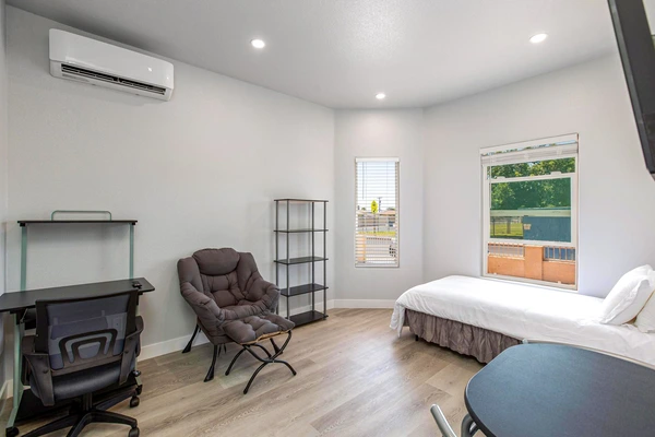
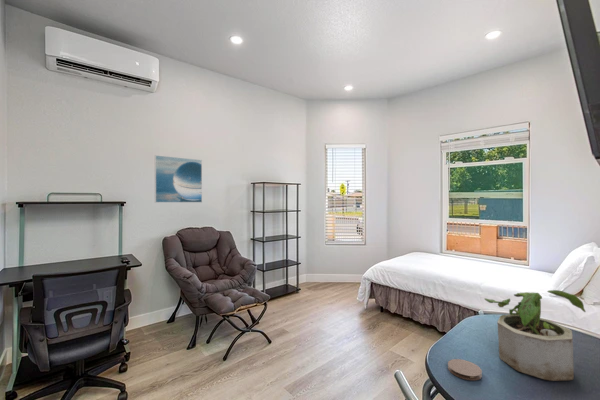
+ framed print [154,154,203,204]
+ coaster [447,358,483,381]
+ potted plant [483,289,587,382]
